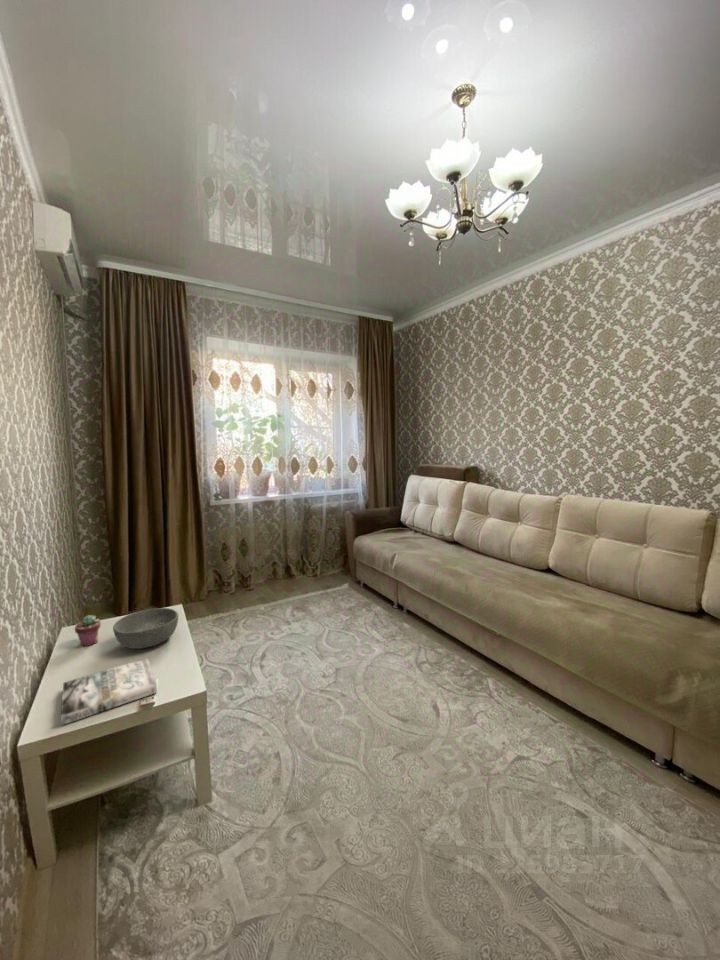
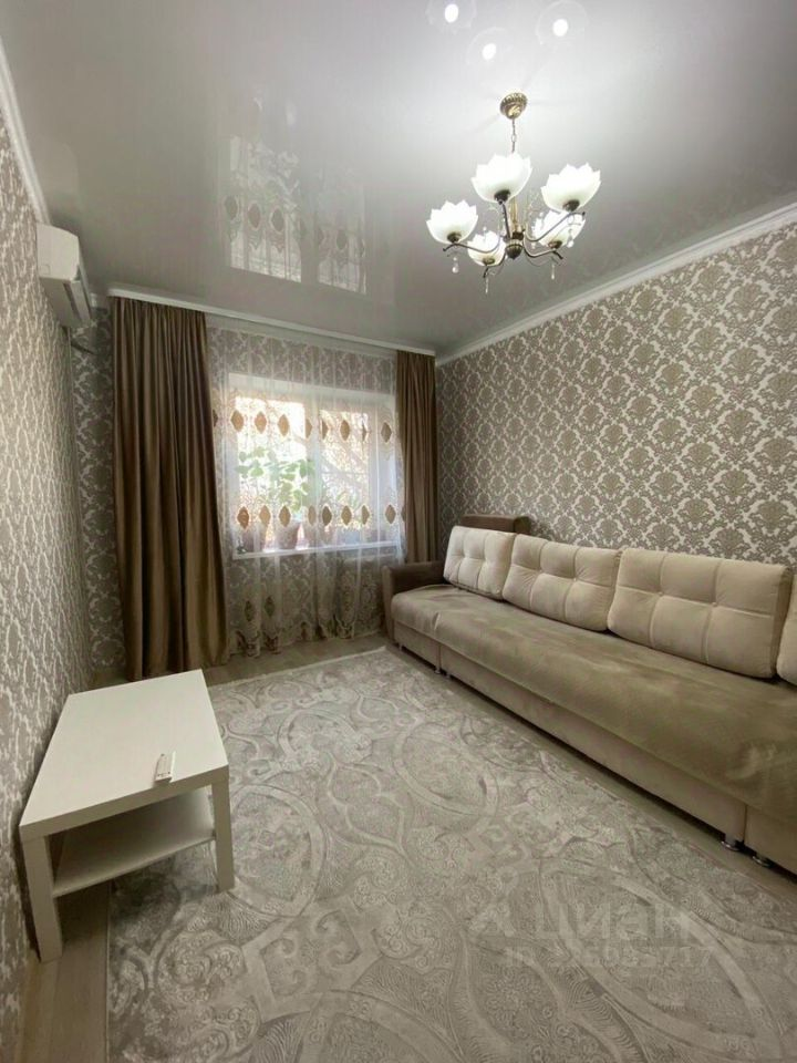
- potted succulent [74,614,102,647]
- bowl [112,607,179,650]
- book [60,657,158,726]
